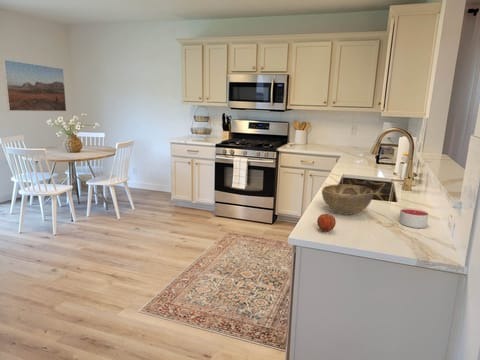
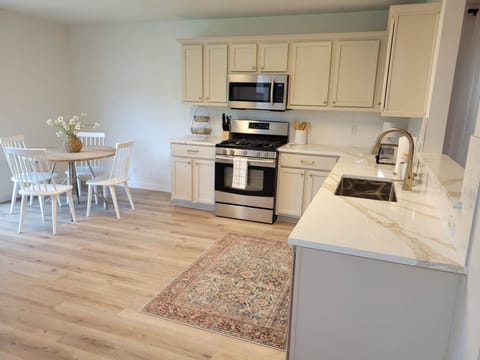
- apple [316,213,337,233]
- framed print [2,59,67,112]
- decorative bowl [321,183,374,216]
- candle [398,207,429,229]
